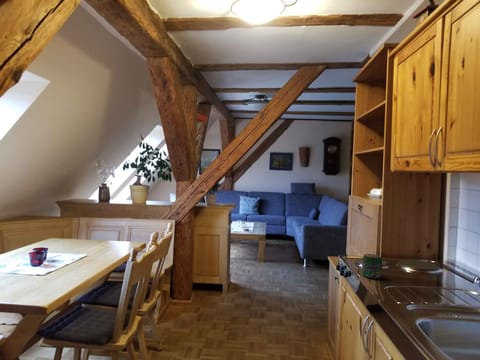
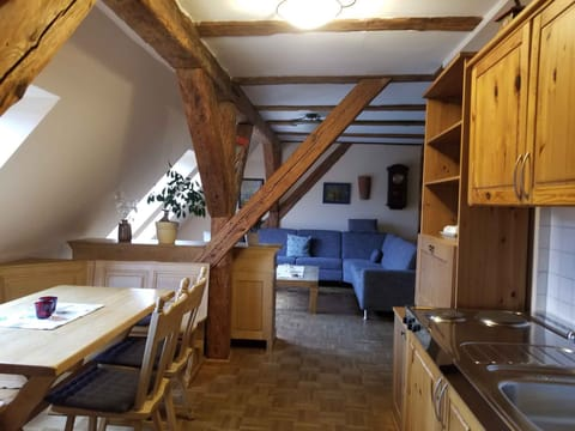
- jar [361,253,383,280]
